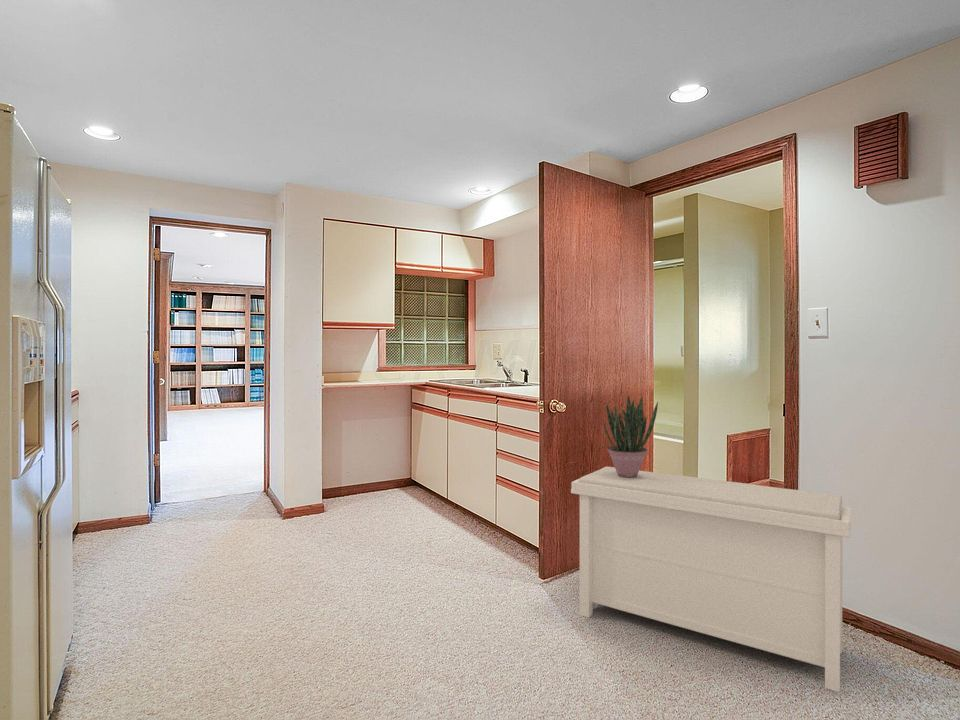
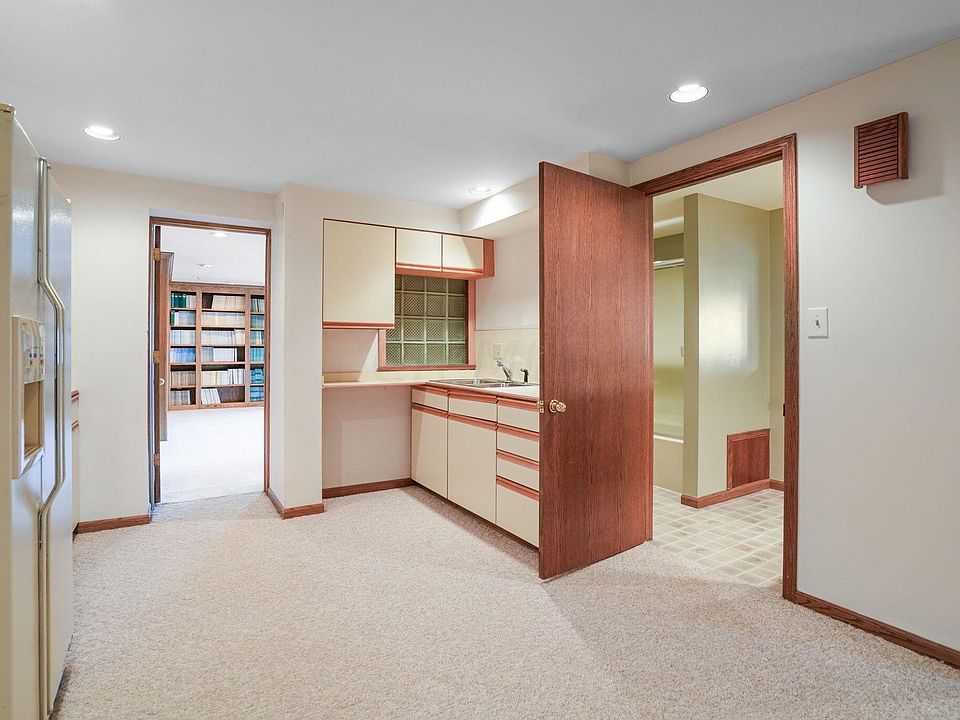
- bench [570,466,852,693]
- potted plant [601,394,659,478]
